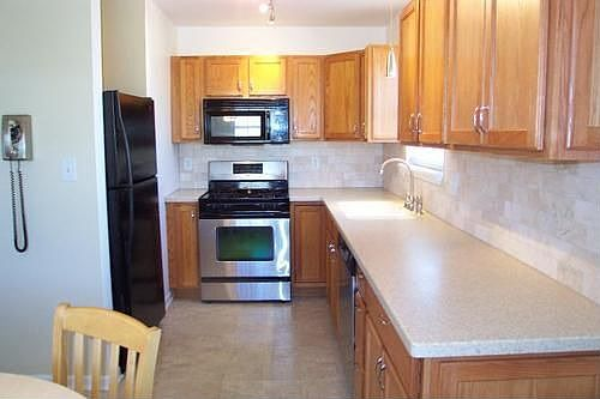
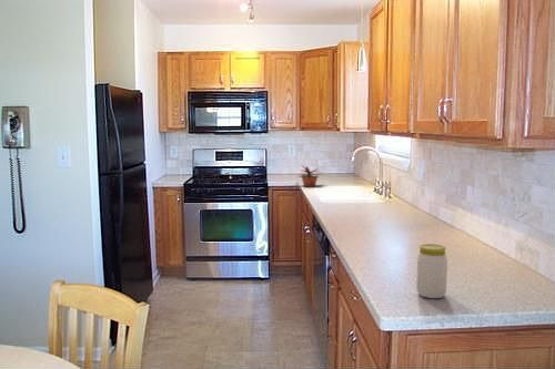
+ jar [415,243,448,299]
+ potted plant [297,162,322,187]
